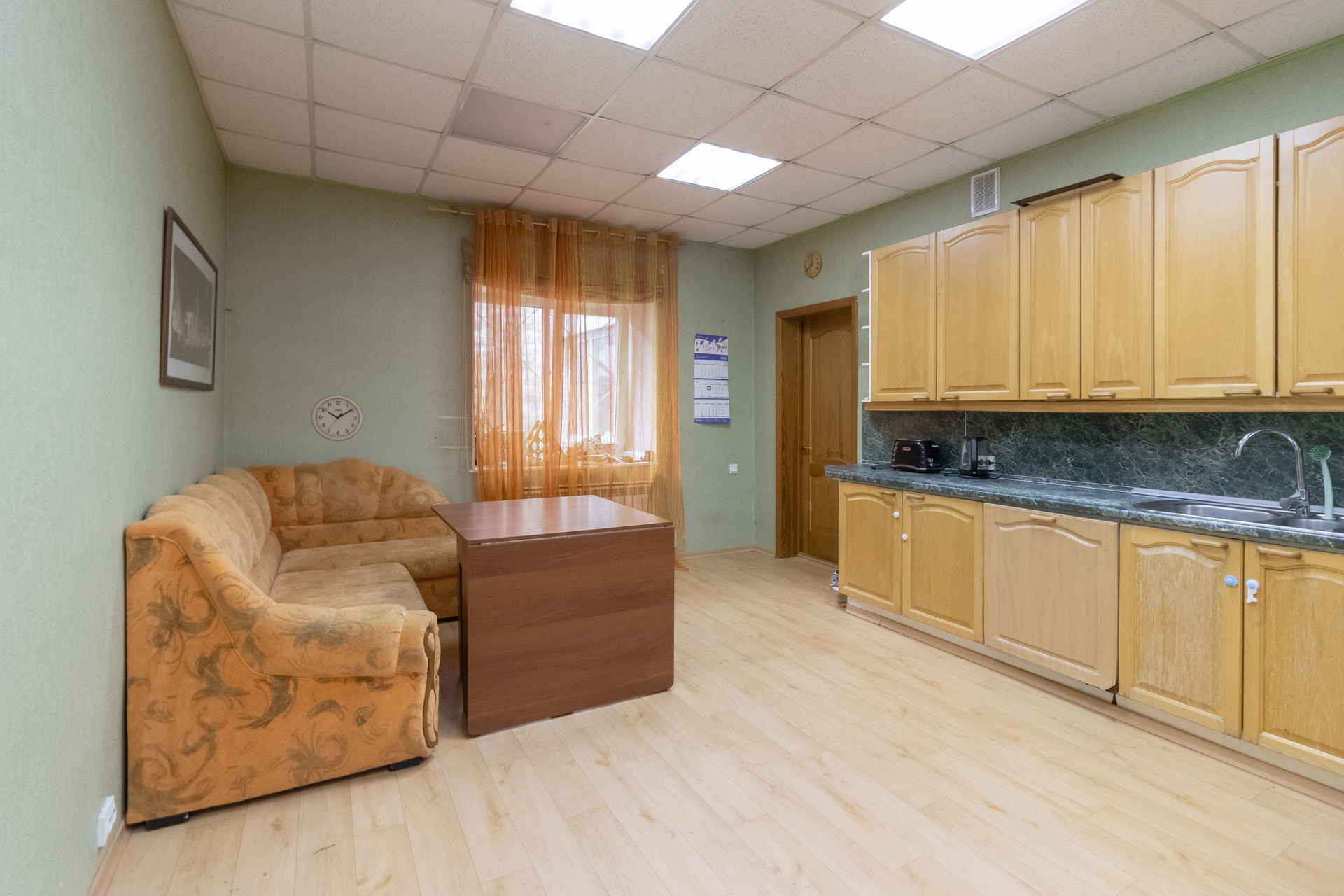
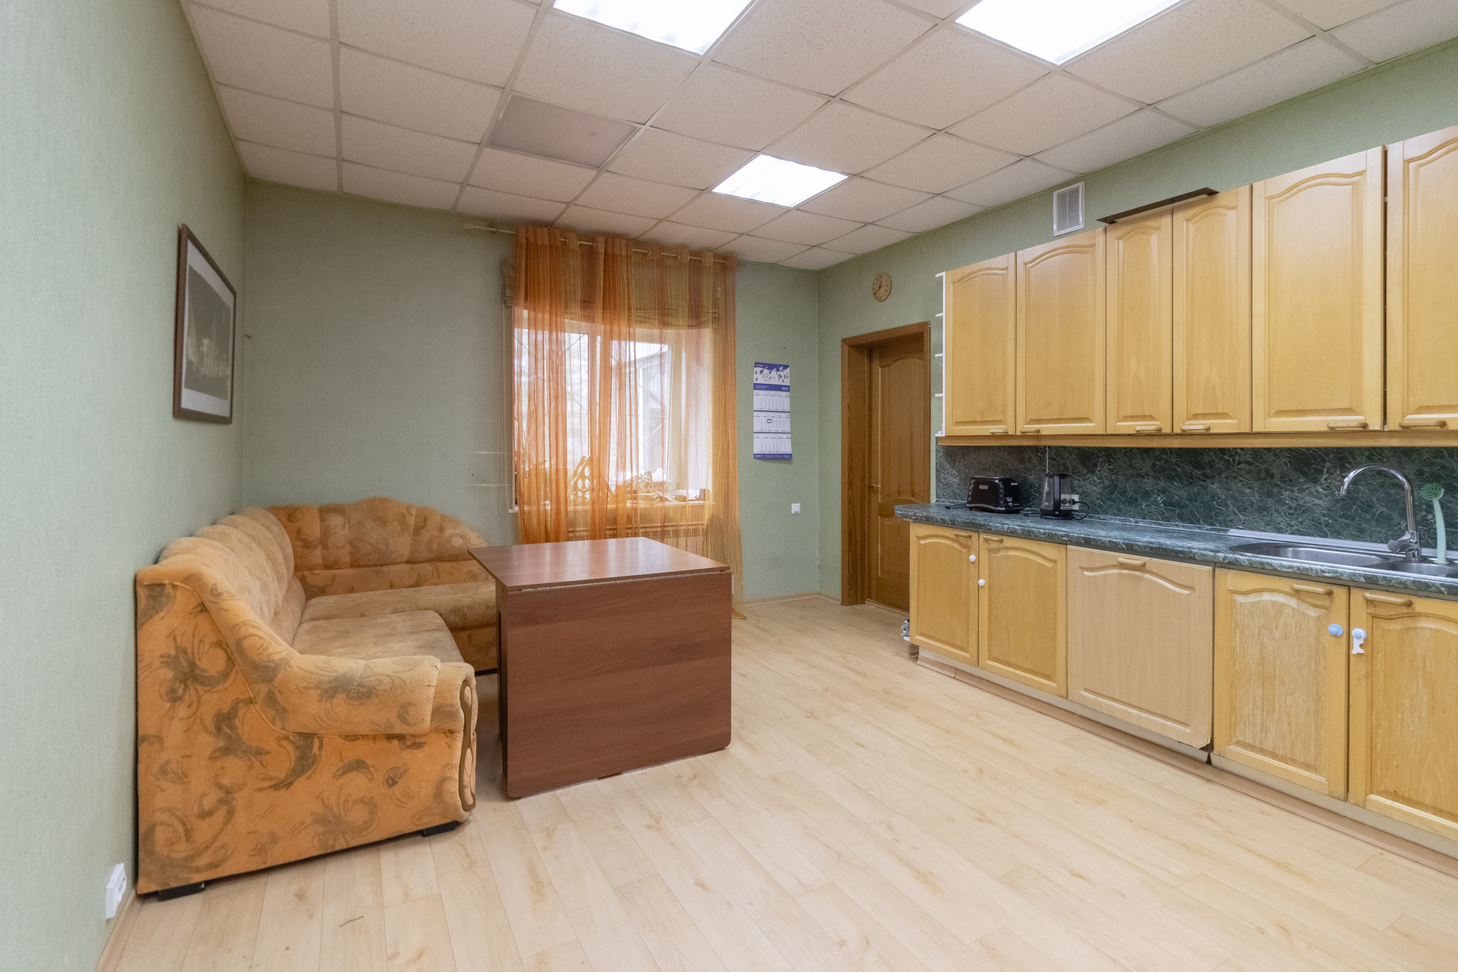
- wall clock [310,394,365,442]
